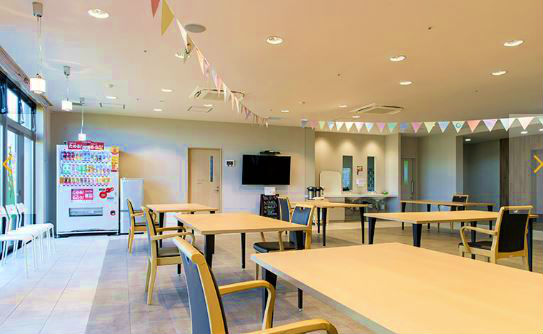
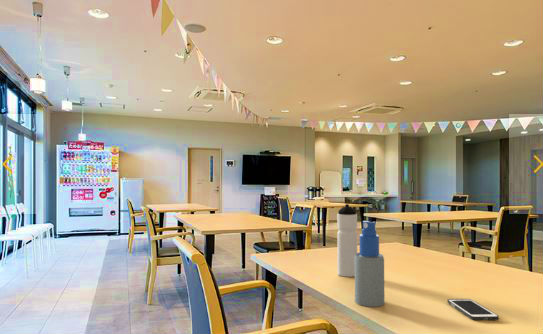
+ water bottle [336,203,358,278]
+ spray bottle [354,220,385,308]
+ cell phone [447,298,500,321]
